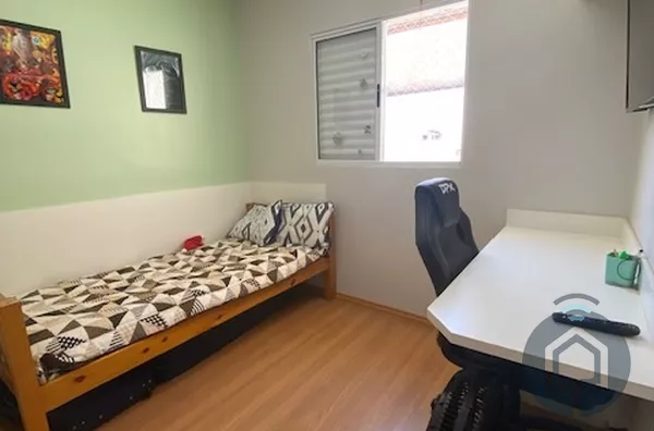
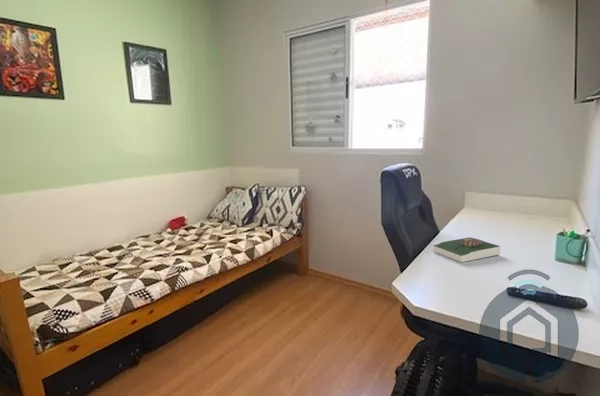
+ book [432,236,502,263]
